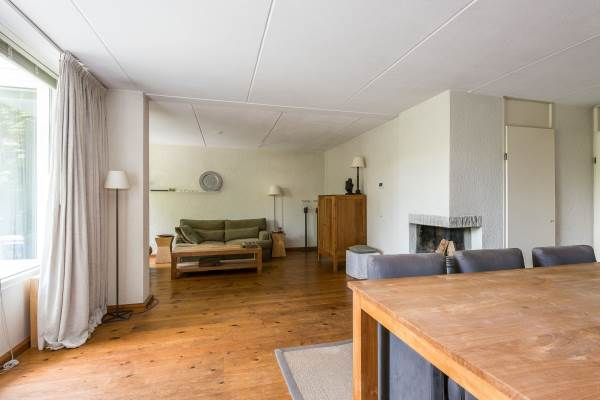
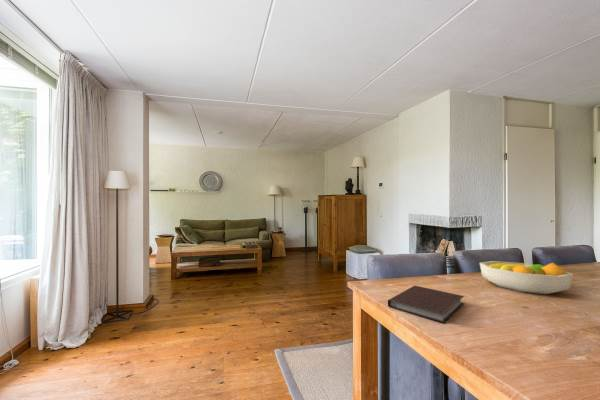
+ fruit bowl [479,260,574,295]
+ notebook [387,285,465,324]
